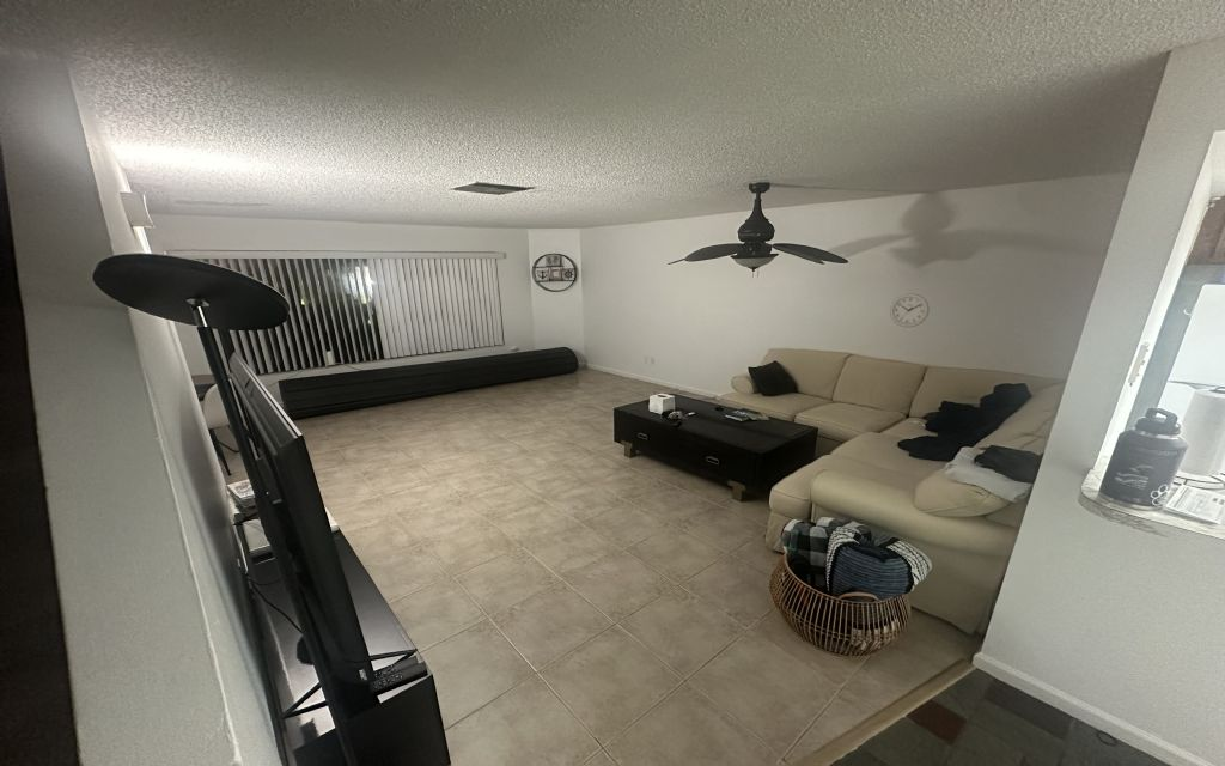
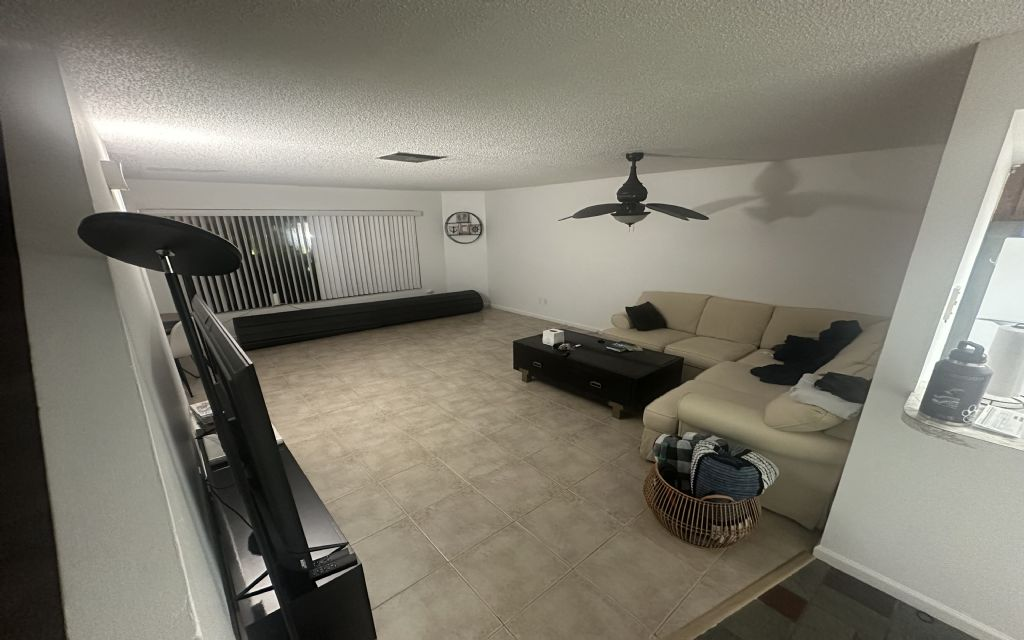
- wall clock [889,292,931,328]
